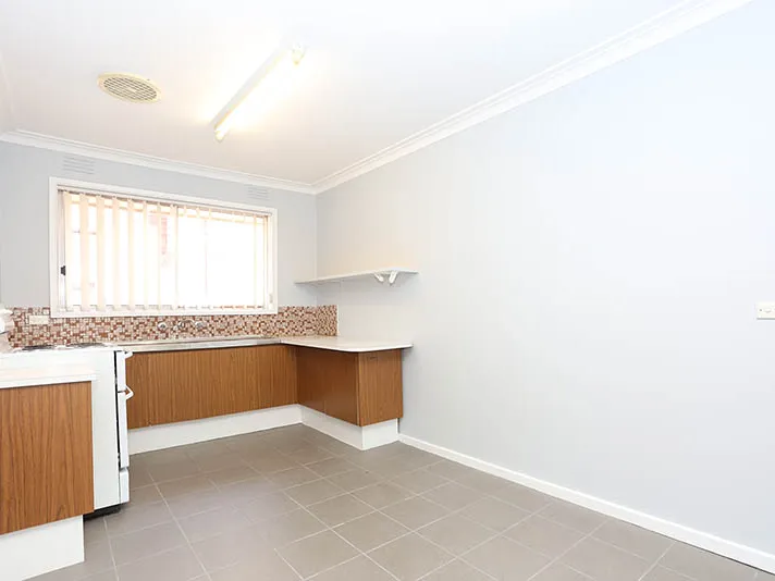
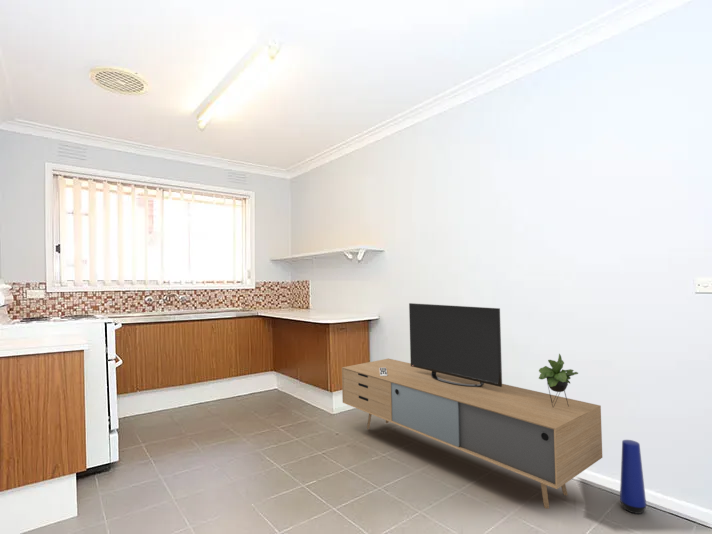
+ vase [619,439,647,515]
+ media console [341,302,603,510]
